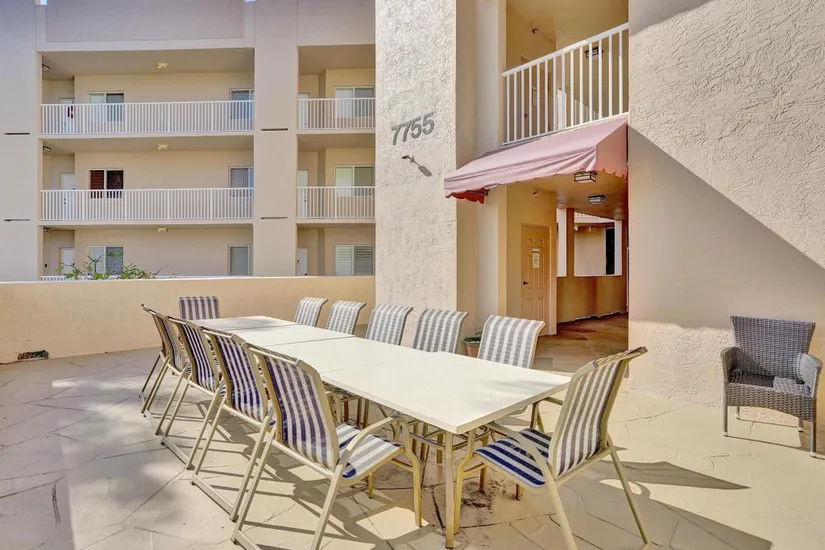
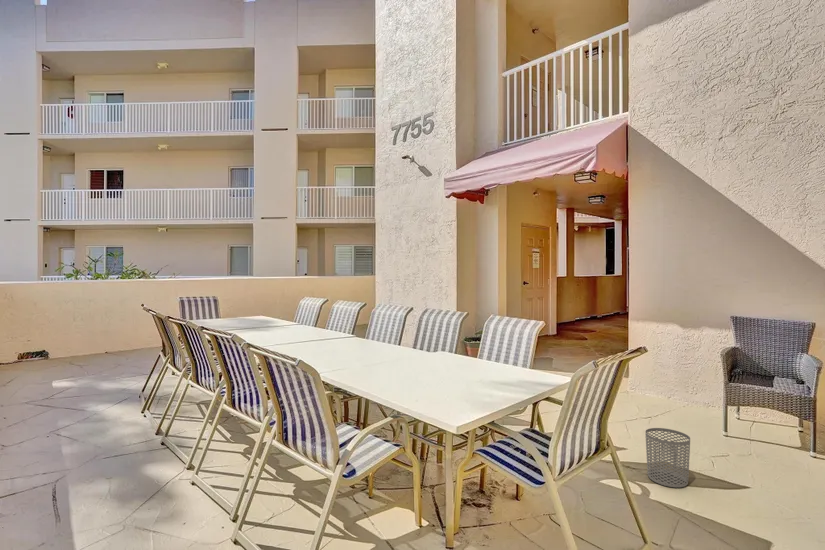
+ waste bin [644,427,691,488]
